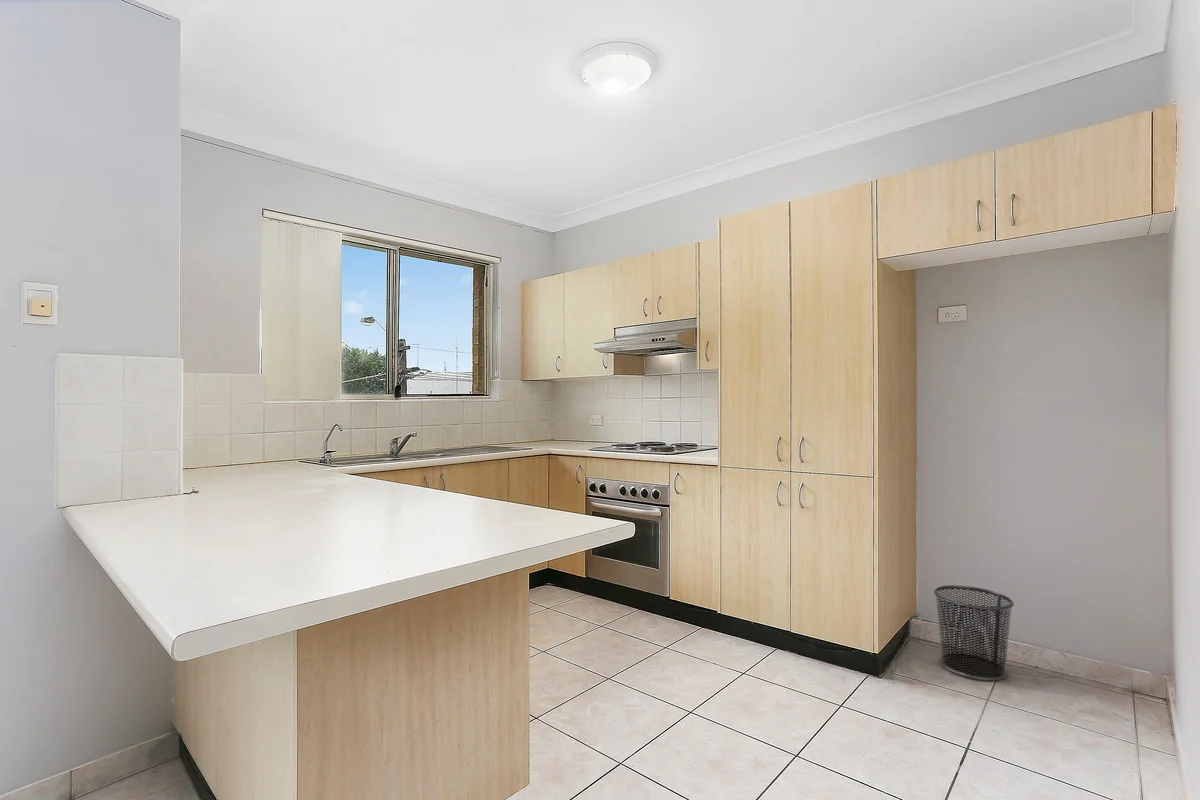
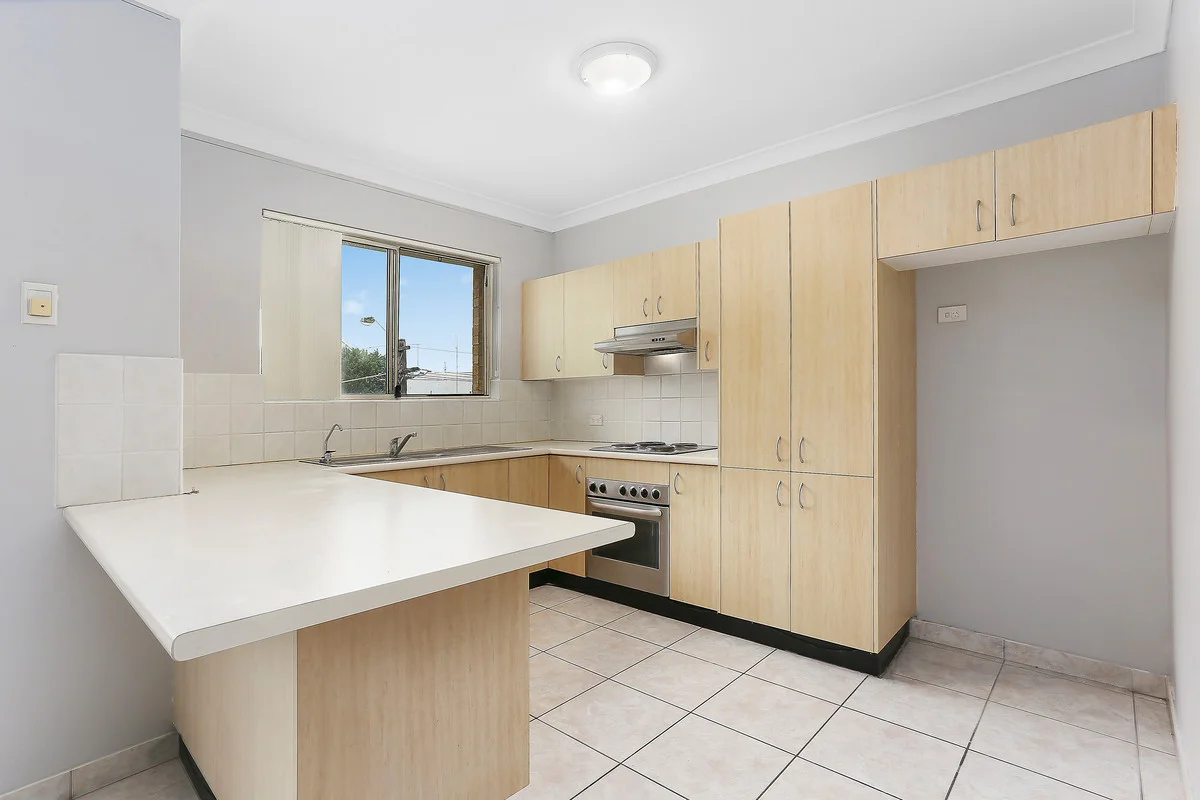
- waste bin [933,584,1015,682]
